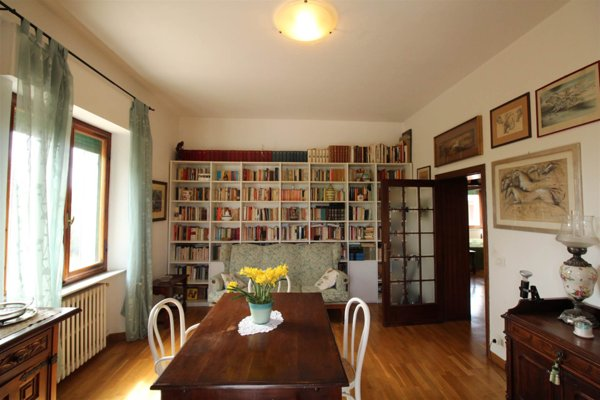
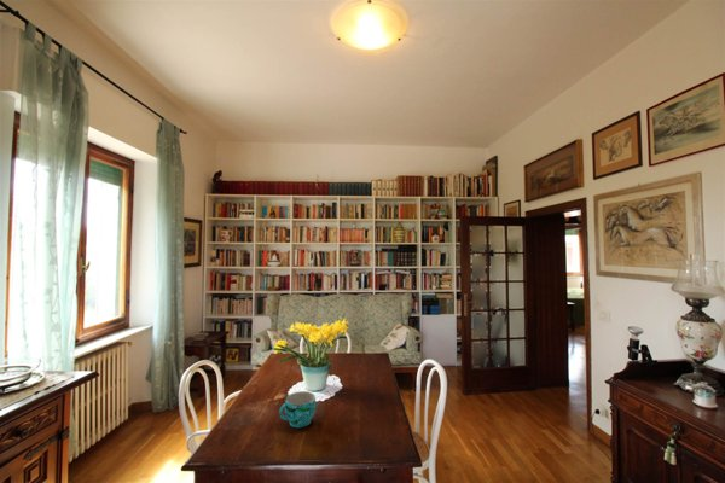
+ cup [278,390,317,429]
